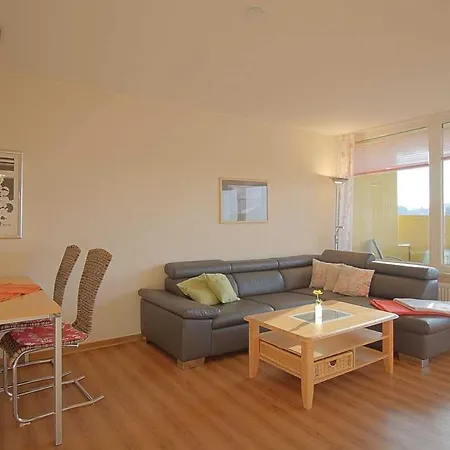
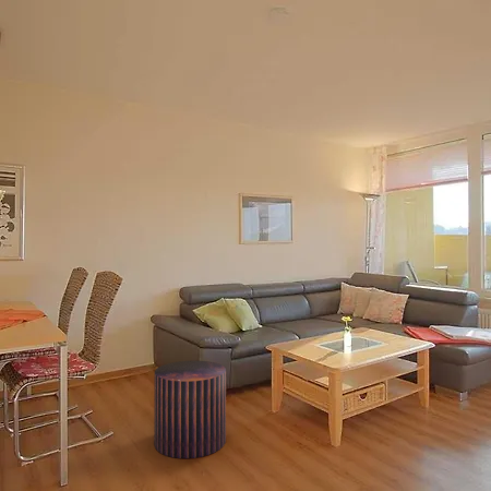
+ stool [153,360,227,459]
